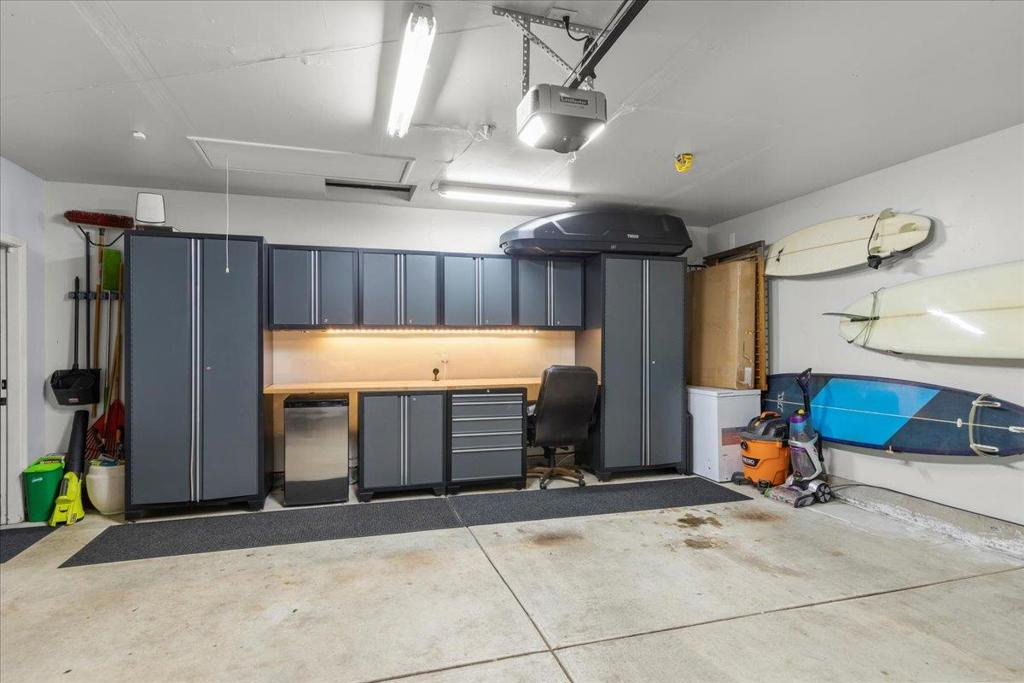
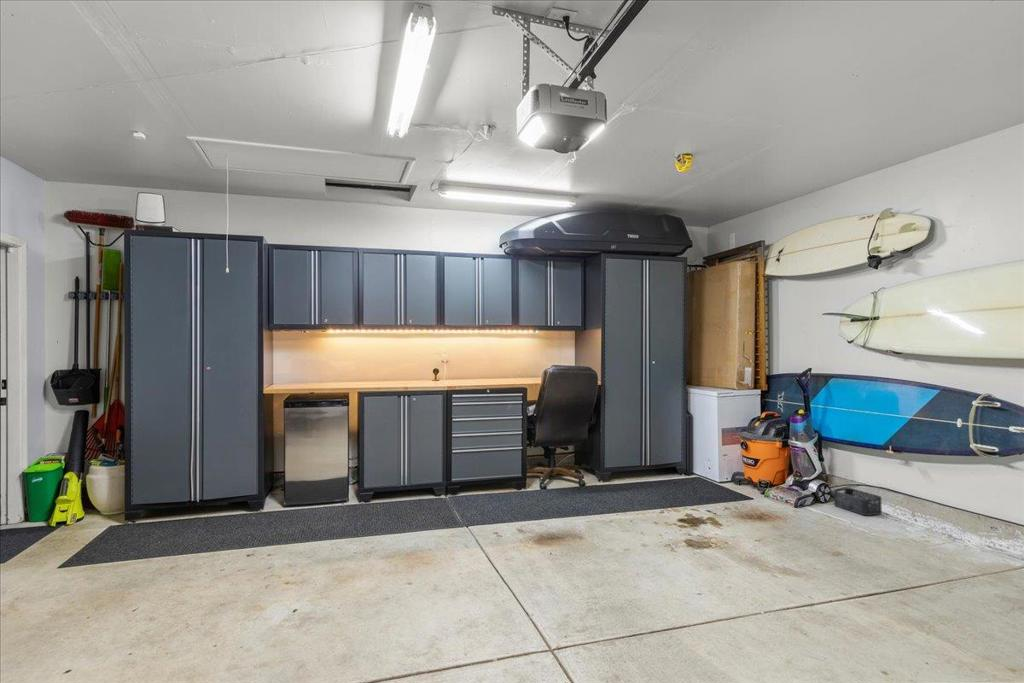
+ storage bin [833,487,883,517]
